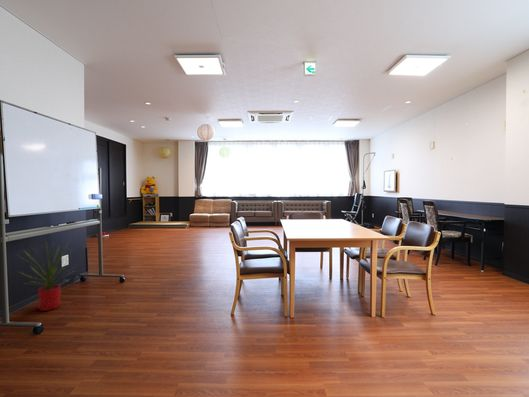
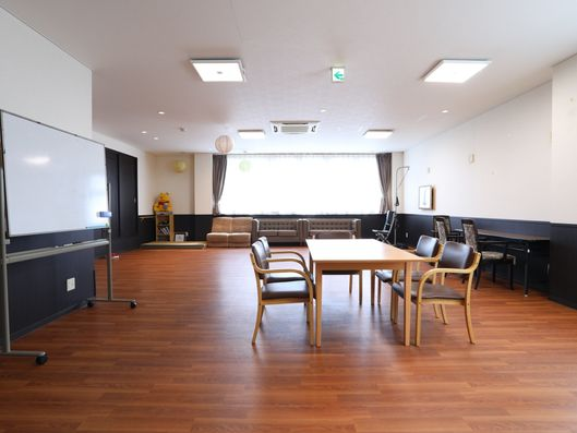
- house plant [15,241,79,312]
